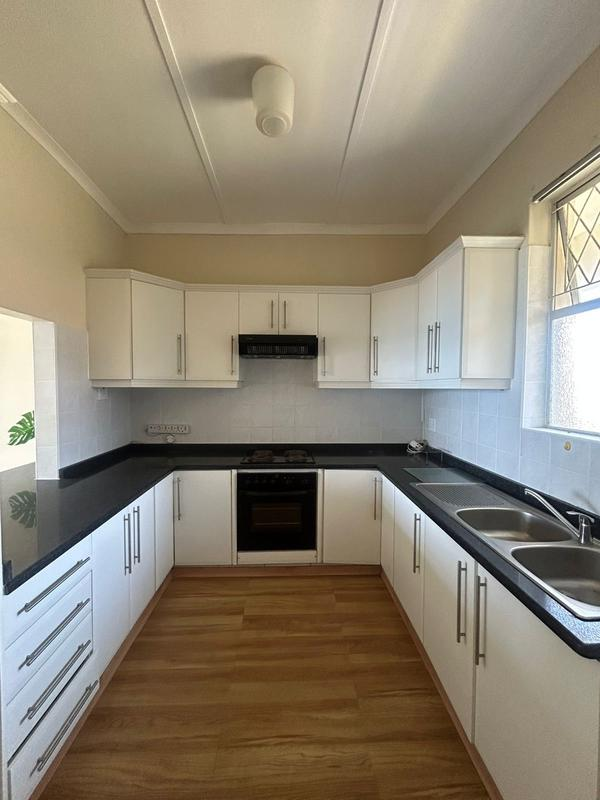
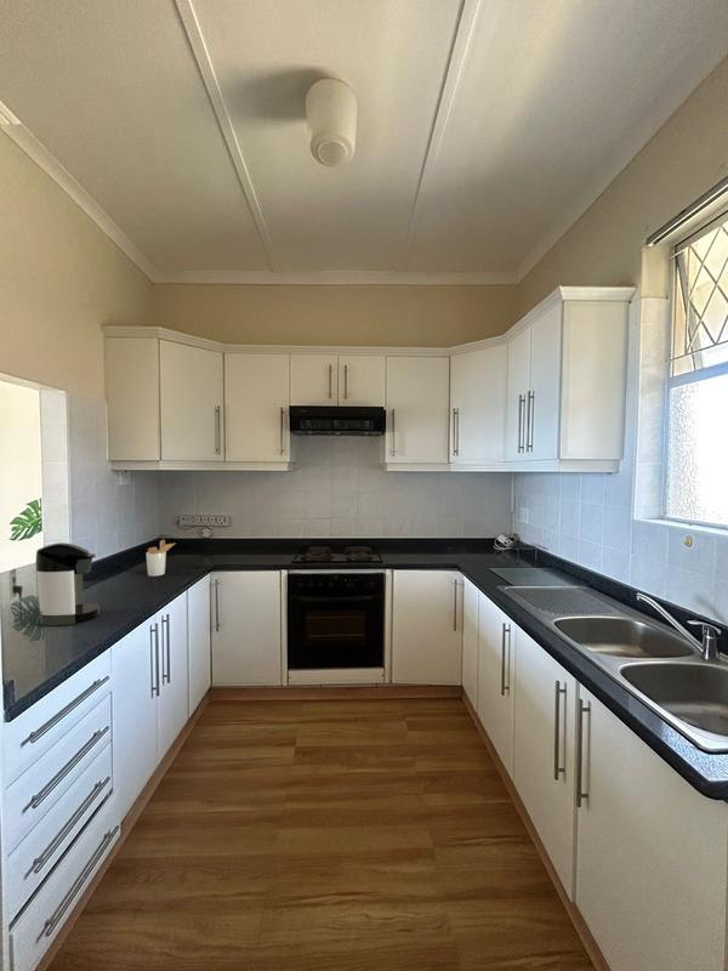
+ utensil holder [146,539,176,578]
+ coffee maker [8,541,101,629]
